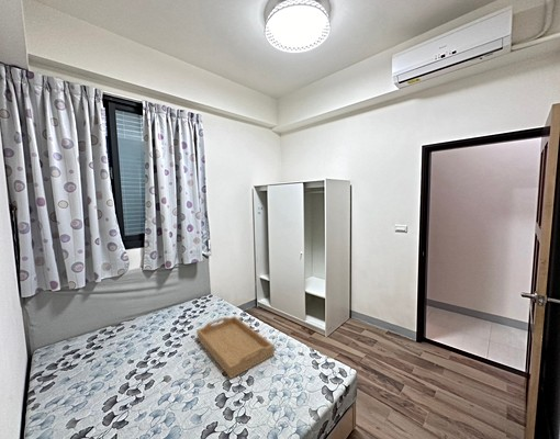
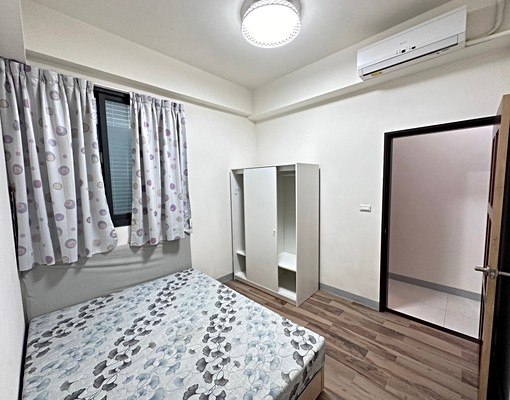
- serving tray [195,315,276,380]
